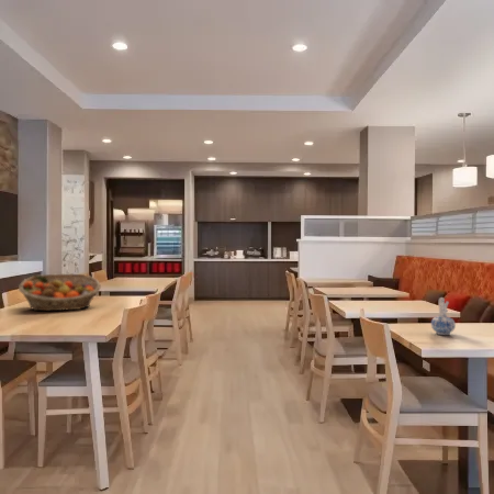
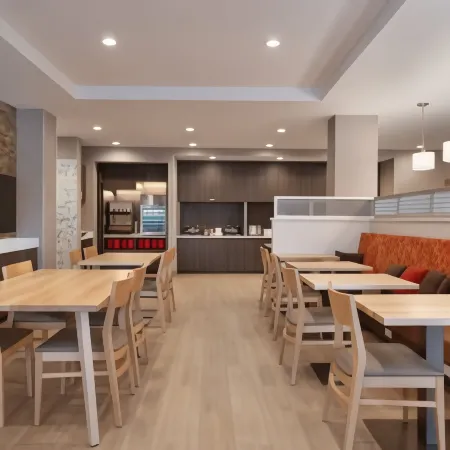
- fruit basket [18,272,102,312]
- ceramic pitcher [430,296,457,336]
